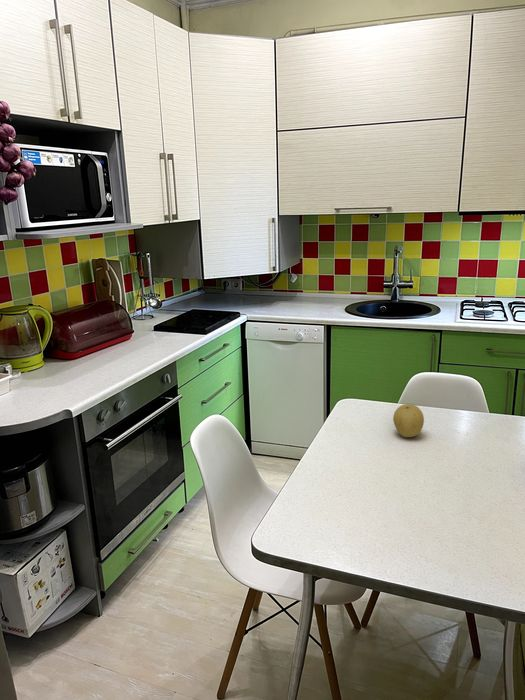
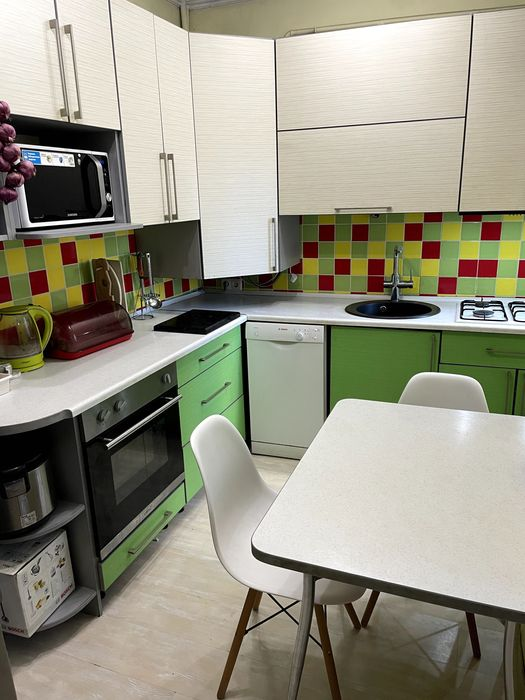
- fruit [392,403,425,438]
